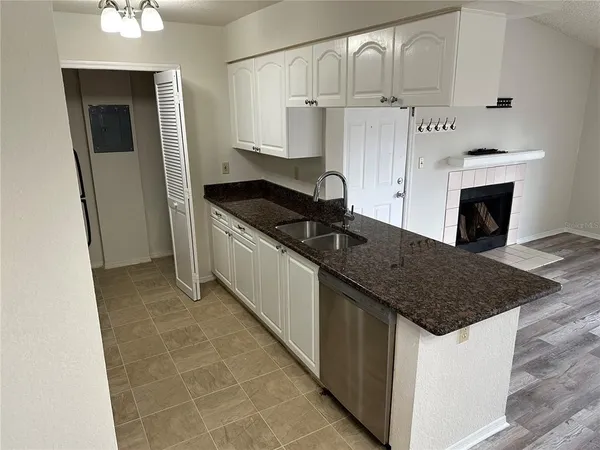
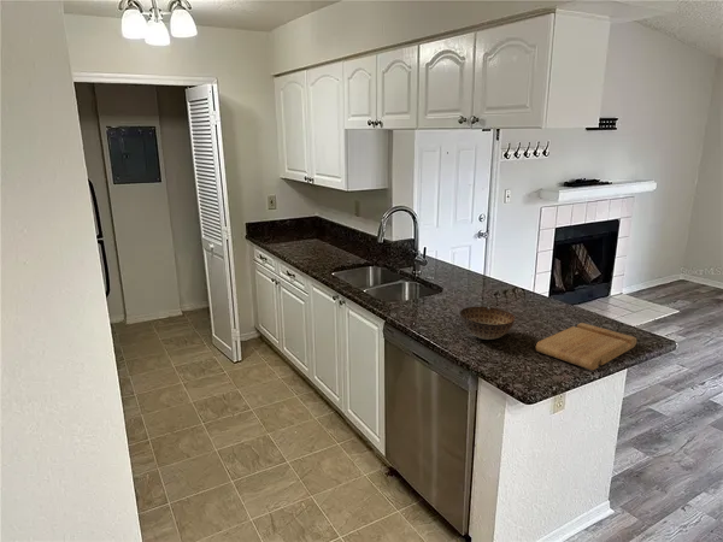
+ bowl [459,305,516,341]
+ cutting board [535,322,637,371]
